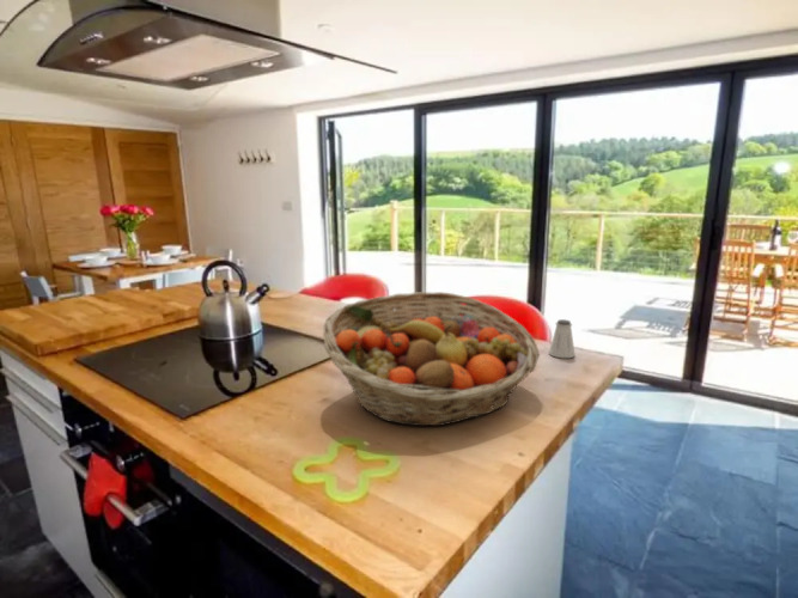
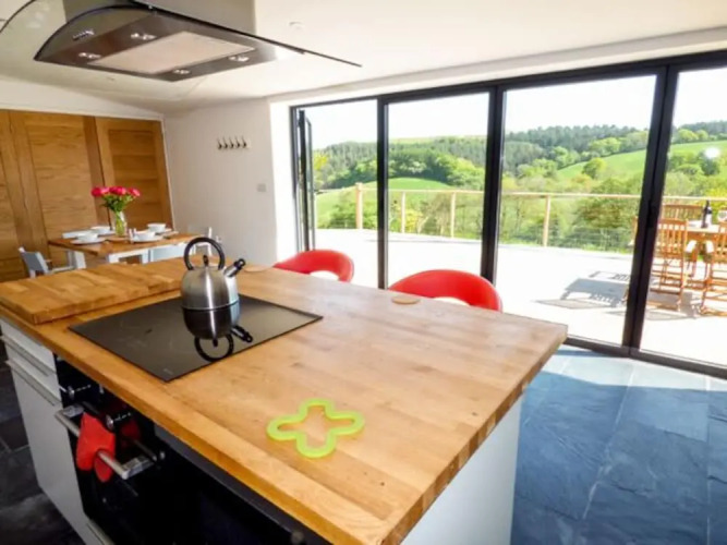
- saltshaker [548,318,577,359]
- fruit basket [322,291,541,427]
